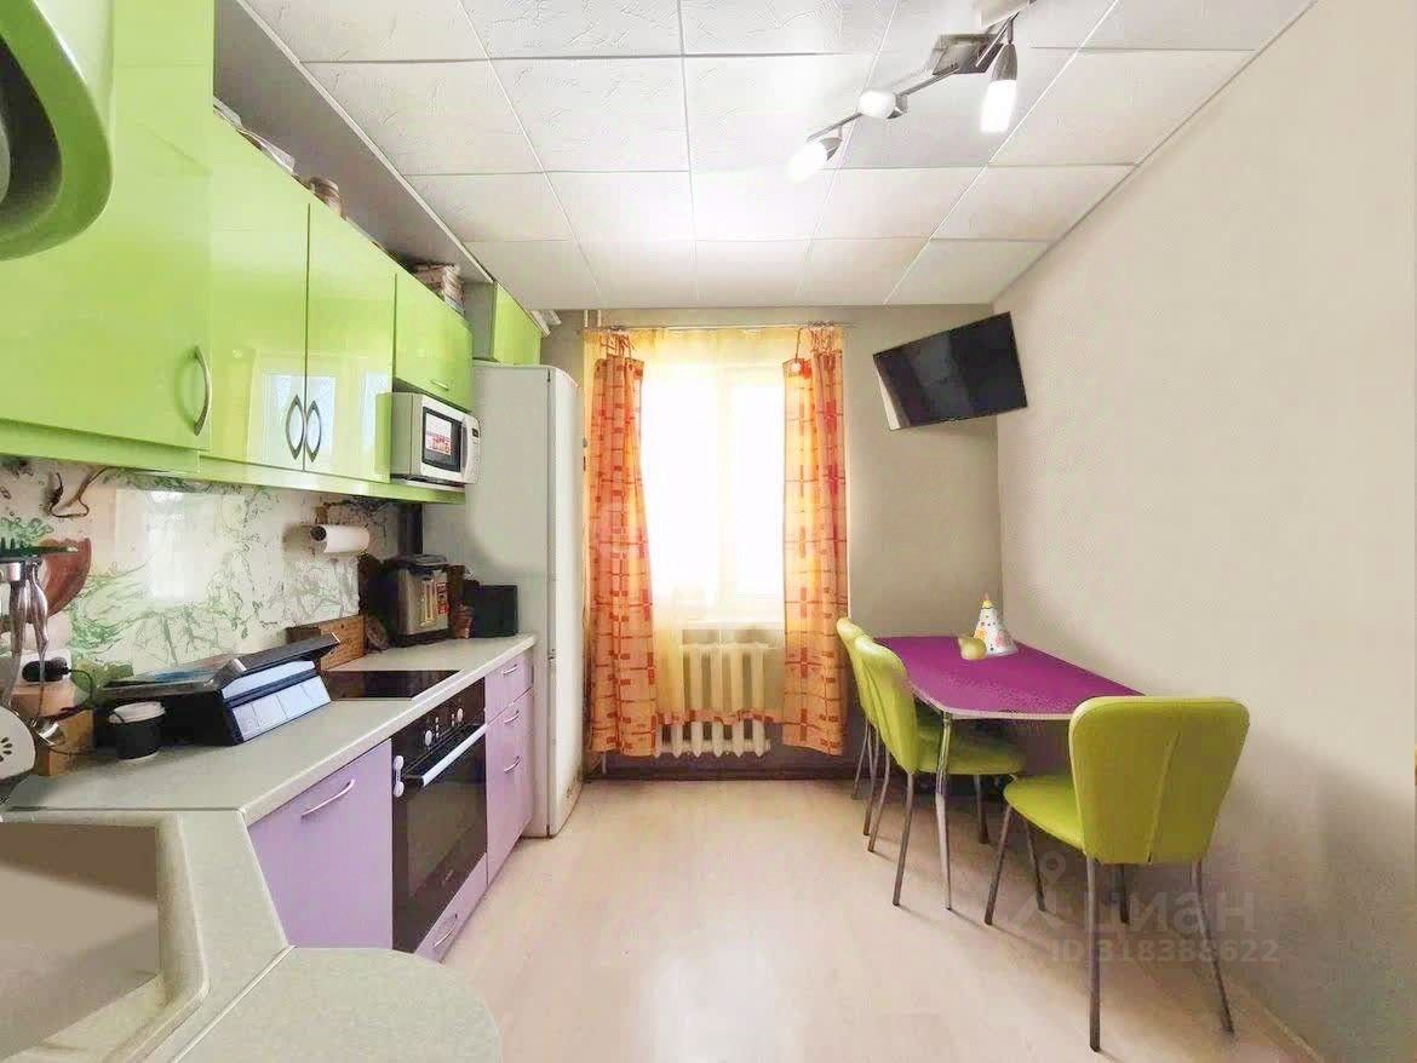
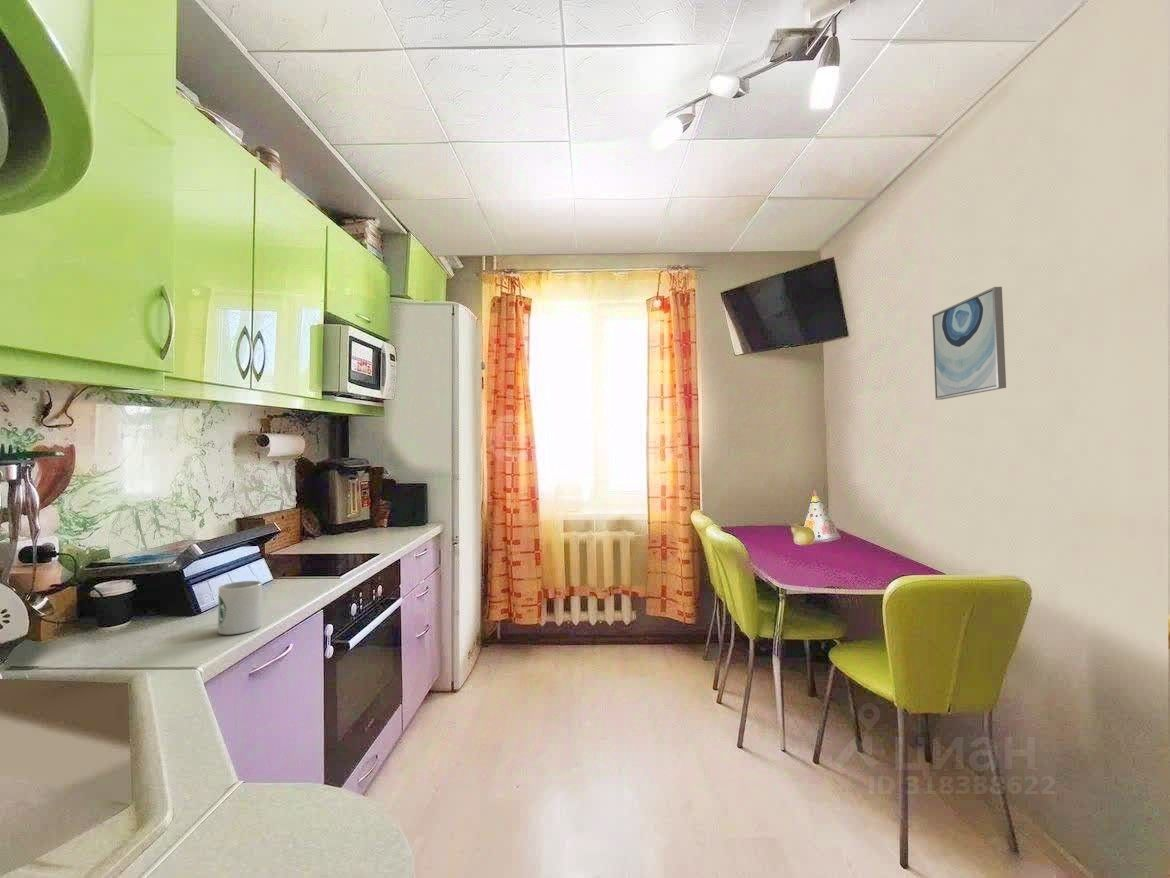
+ mug [217,580,263,636]
+ wall art [931,286,1007,401]
